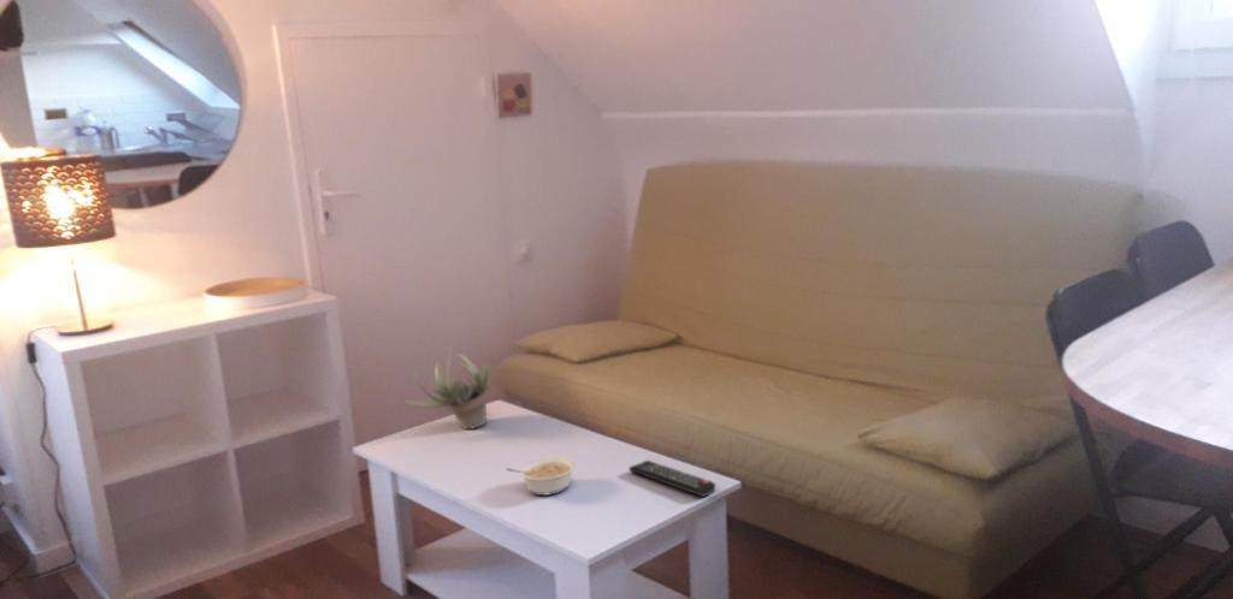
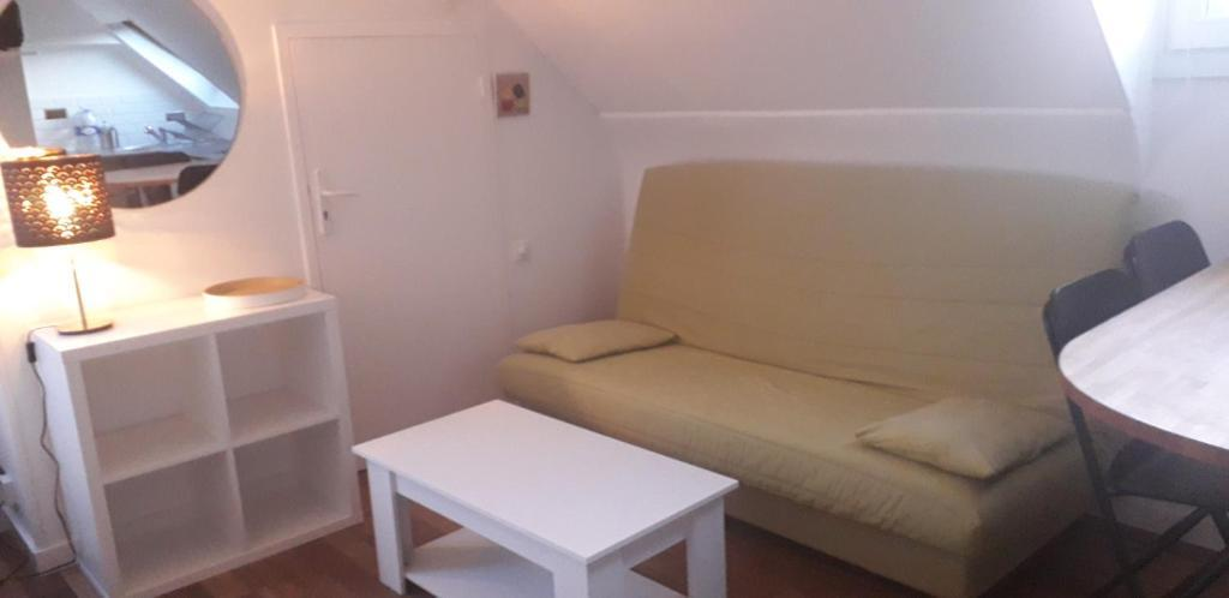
- succulent plant [403,343,491,431]
- remote control [627,459,716,498]
- legume [506,457,577,497]
